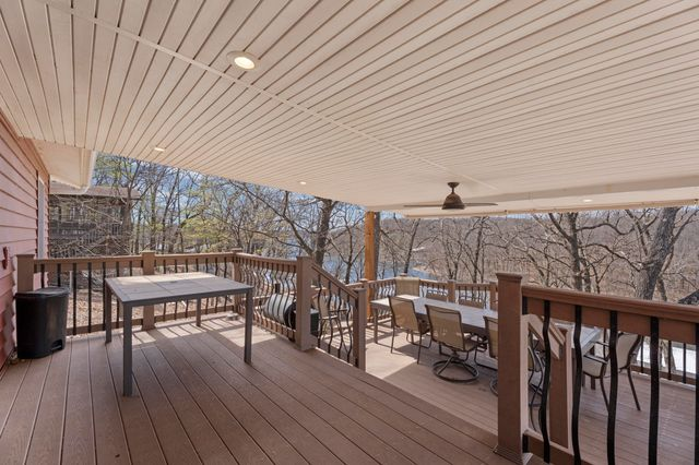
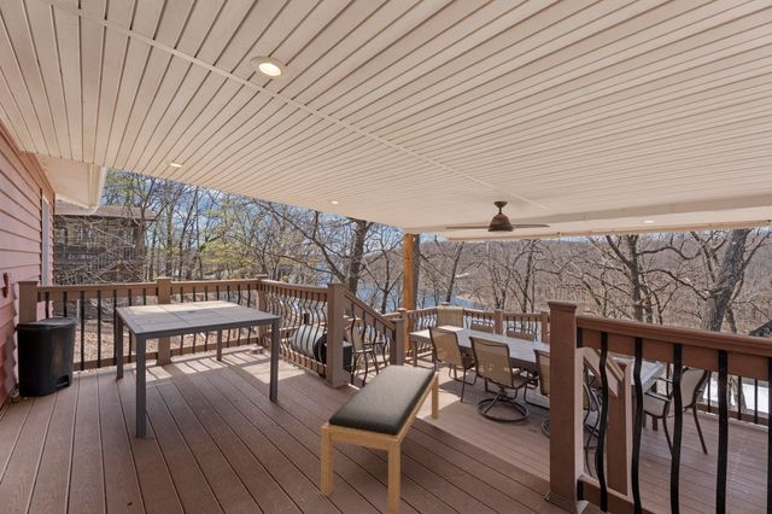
+ bench [320,364,440,514]
